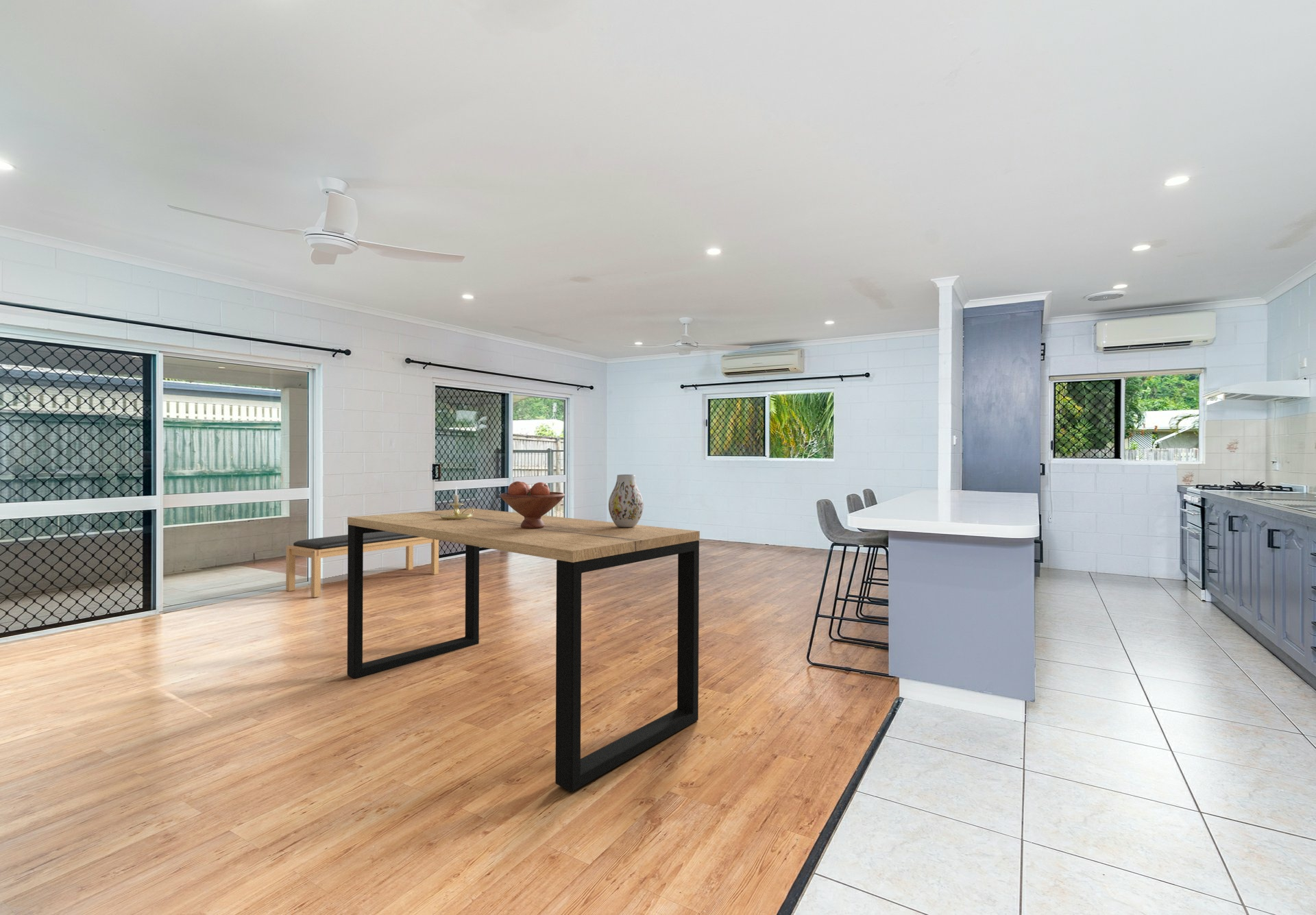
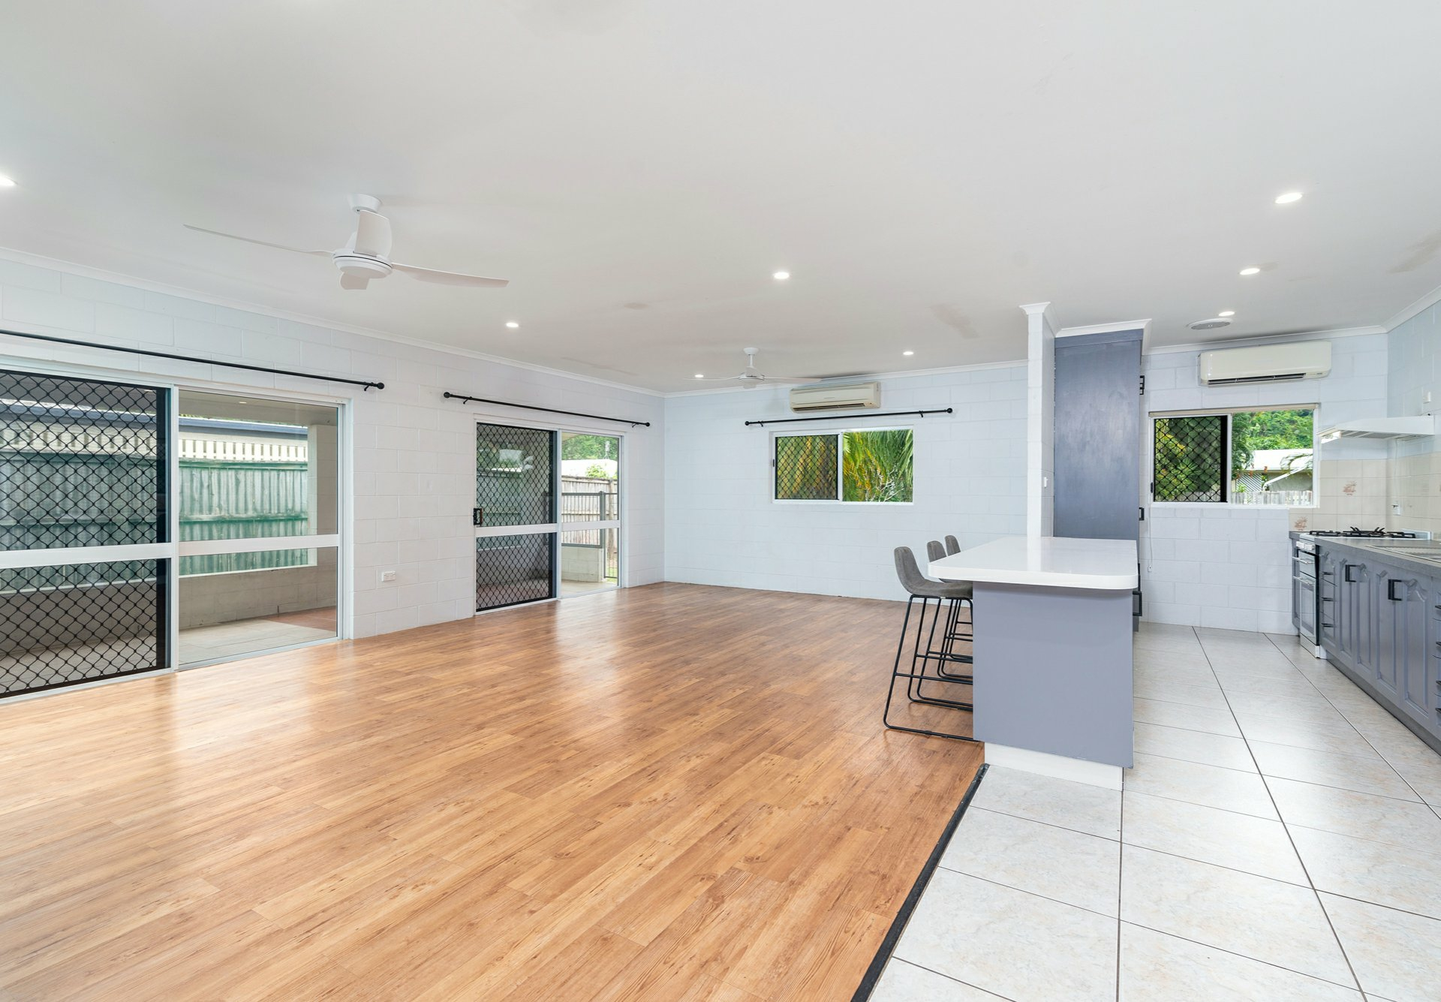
- vase [608,474,644,528]
- fruit bowl [499,480,565,528]
- dining table [347,508,700,792]
- bench [285,531,439,598]
- candle holder [440,485,476,520]
